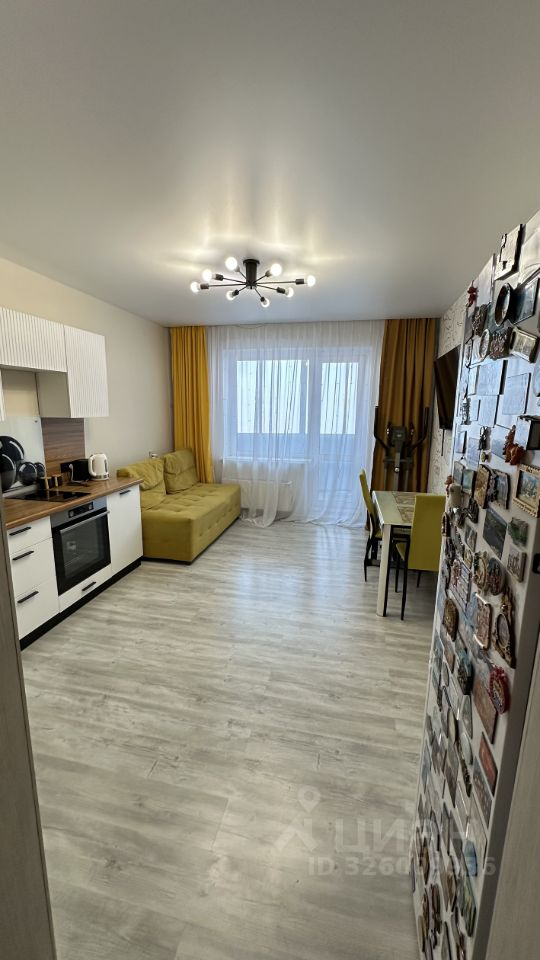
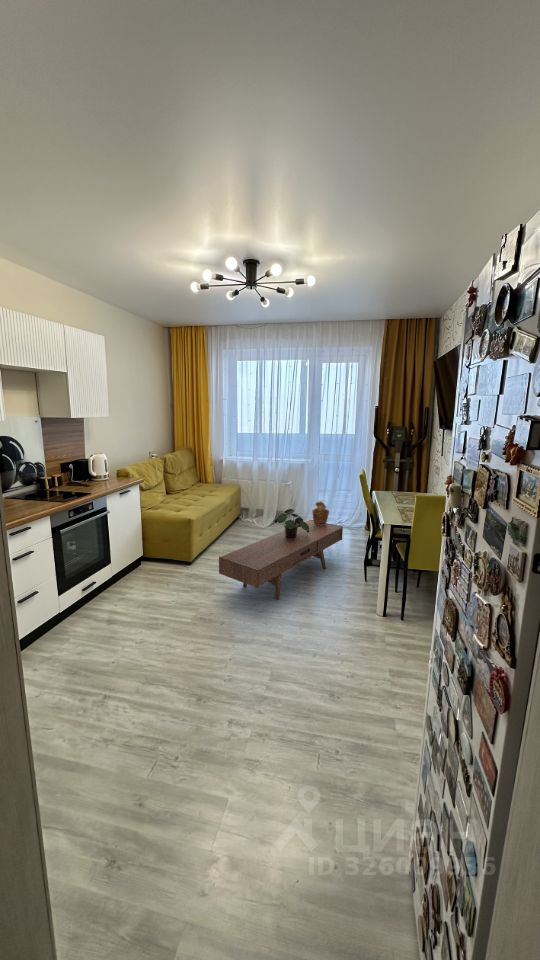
+ potted plant [274,508,309,539]
+ decorative container [311,500,330,526]
+ coffee table [218,519,344,600]
